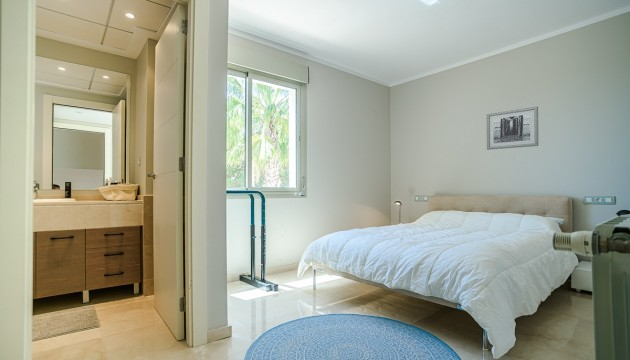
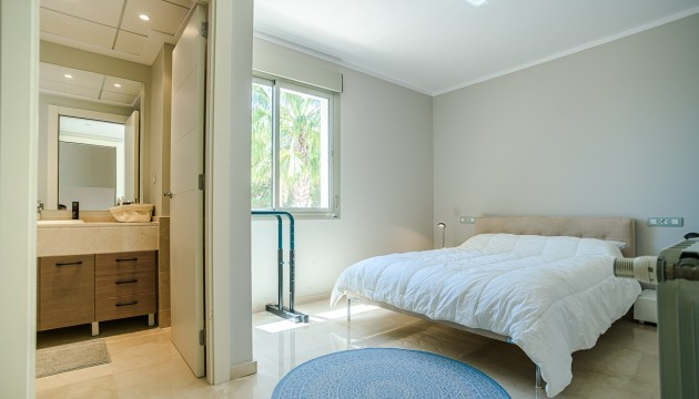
- wall art [486,105,539,151]
